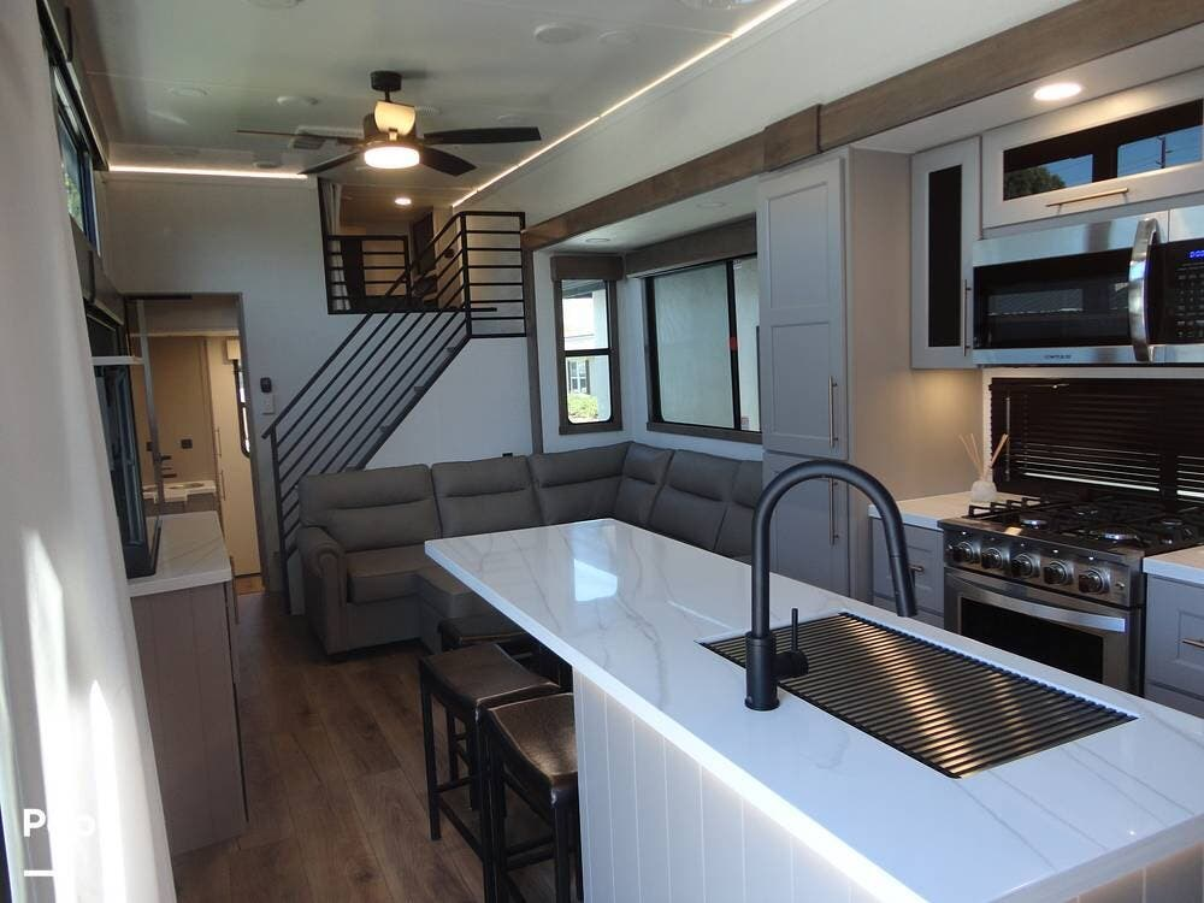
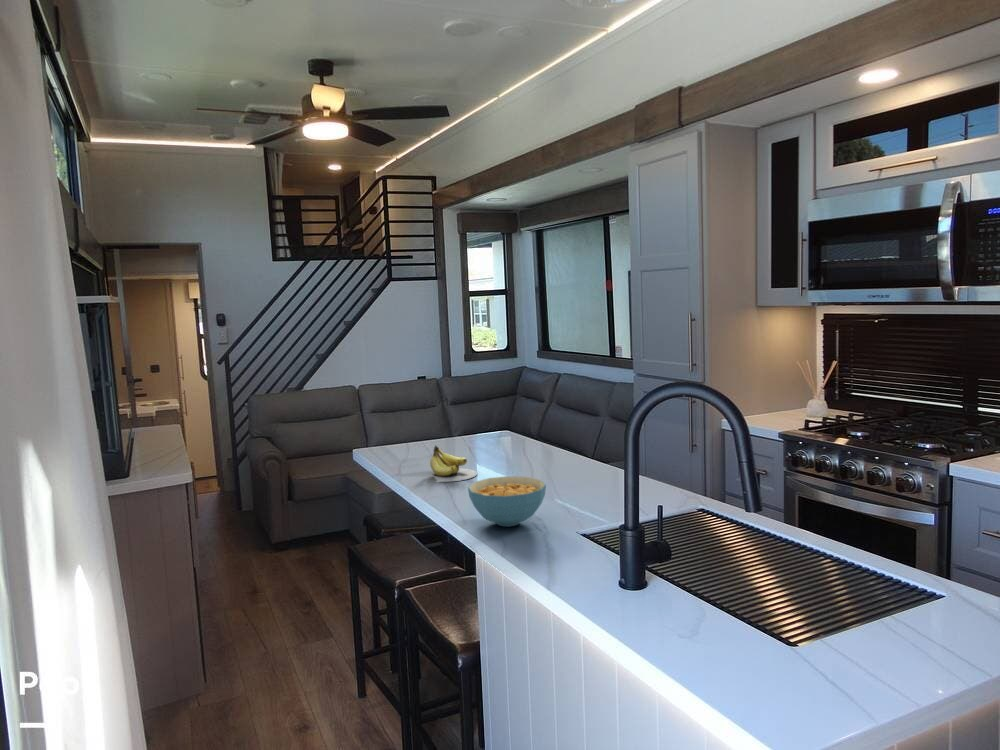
+ banana [429,444,478,483]
+ cereal bowl [467,475,547,527]
